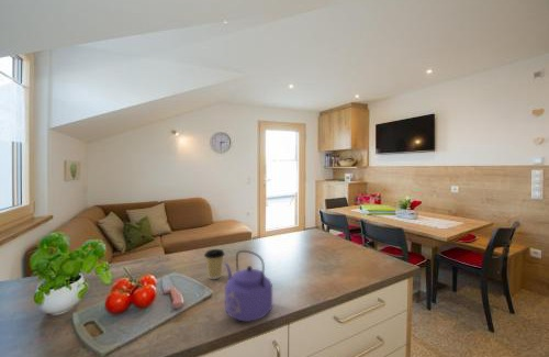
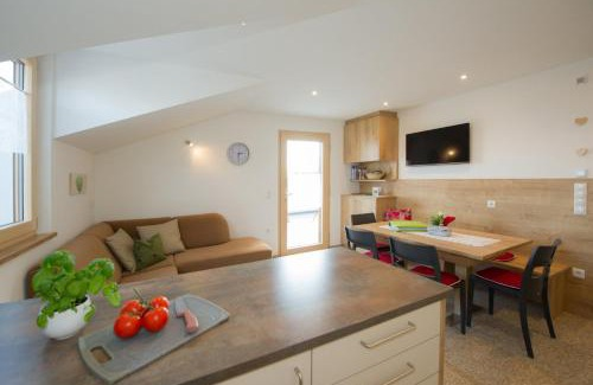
- kettle [224,249,273,323]
- coffee cup [203,248,226,280]
